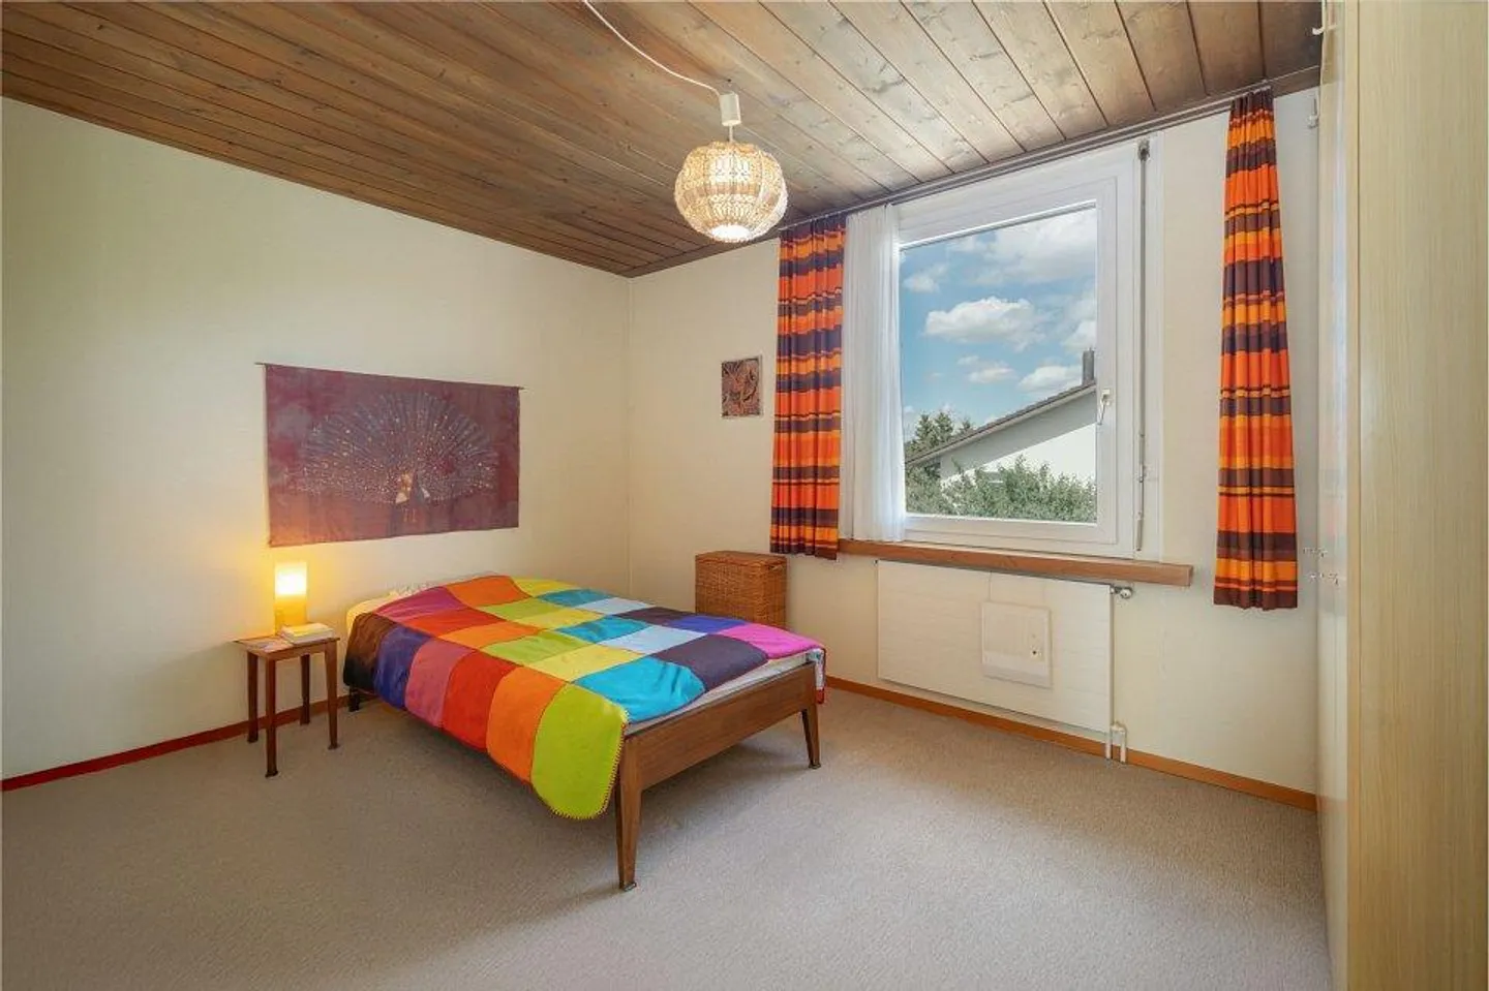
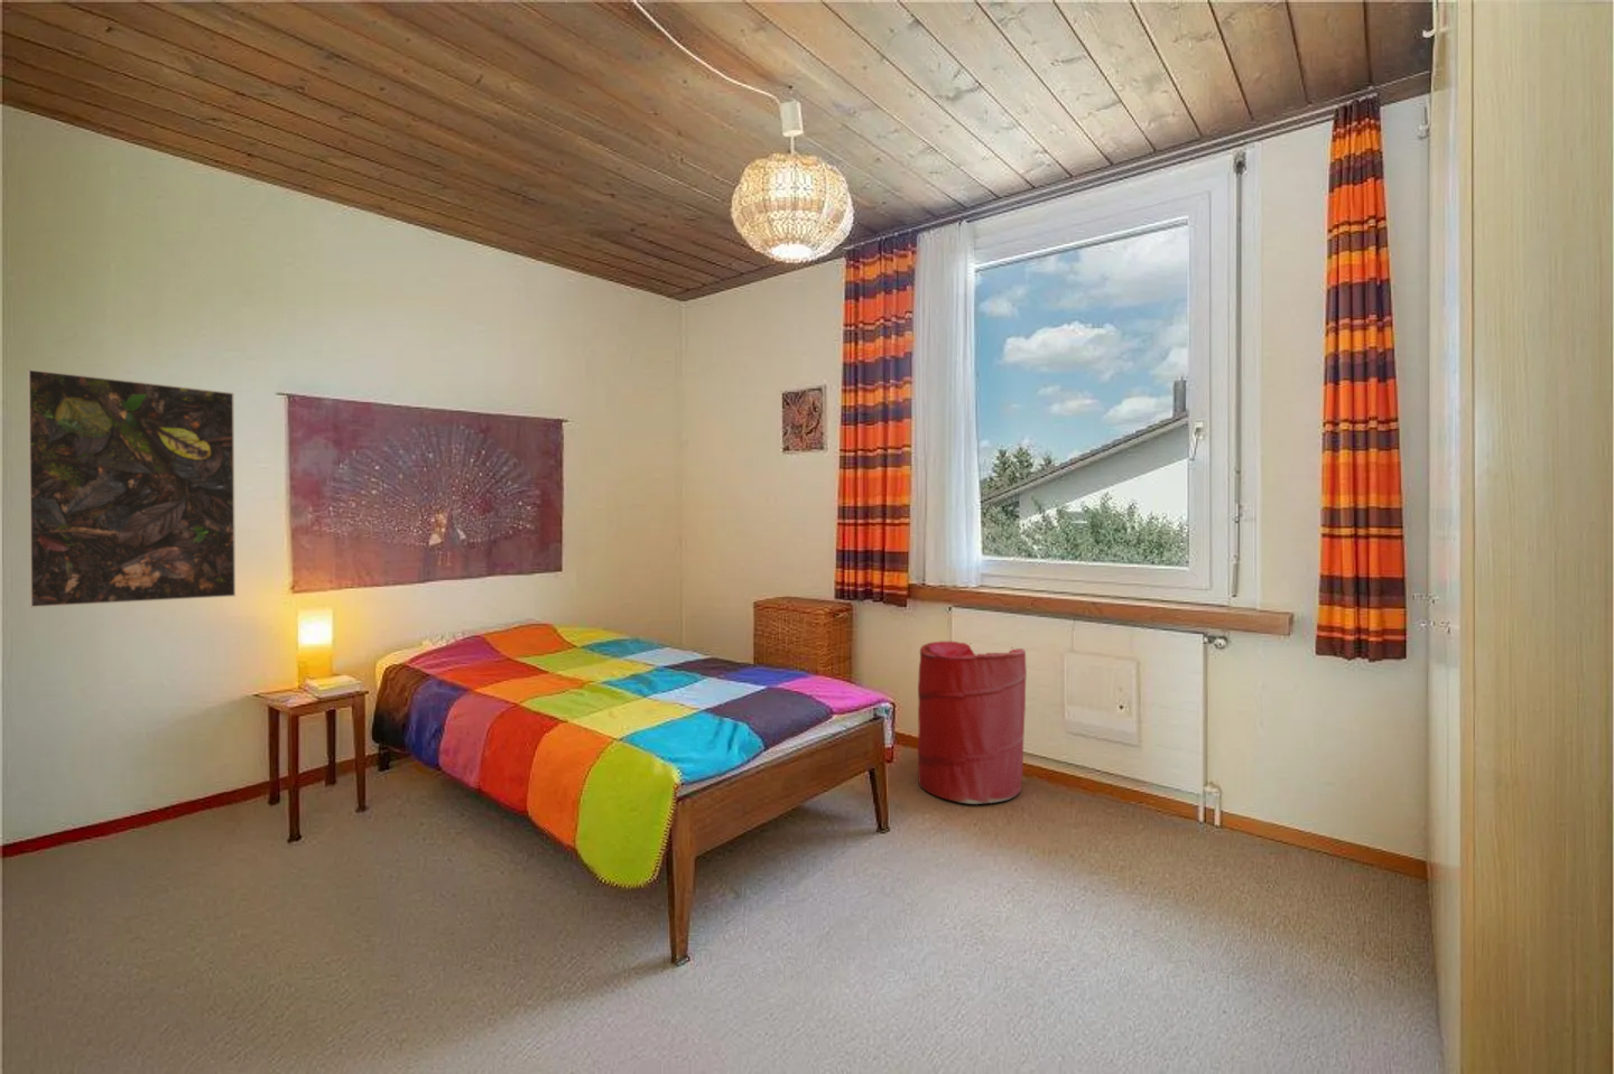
+ laundry hamper [917,640,1028,805]
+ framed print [26,368,236,608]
